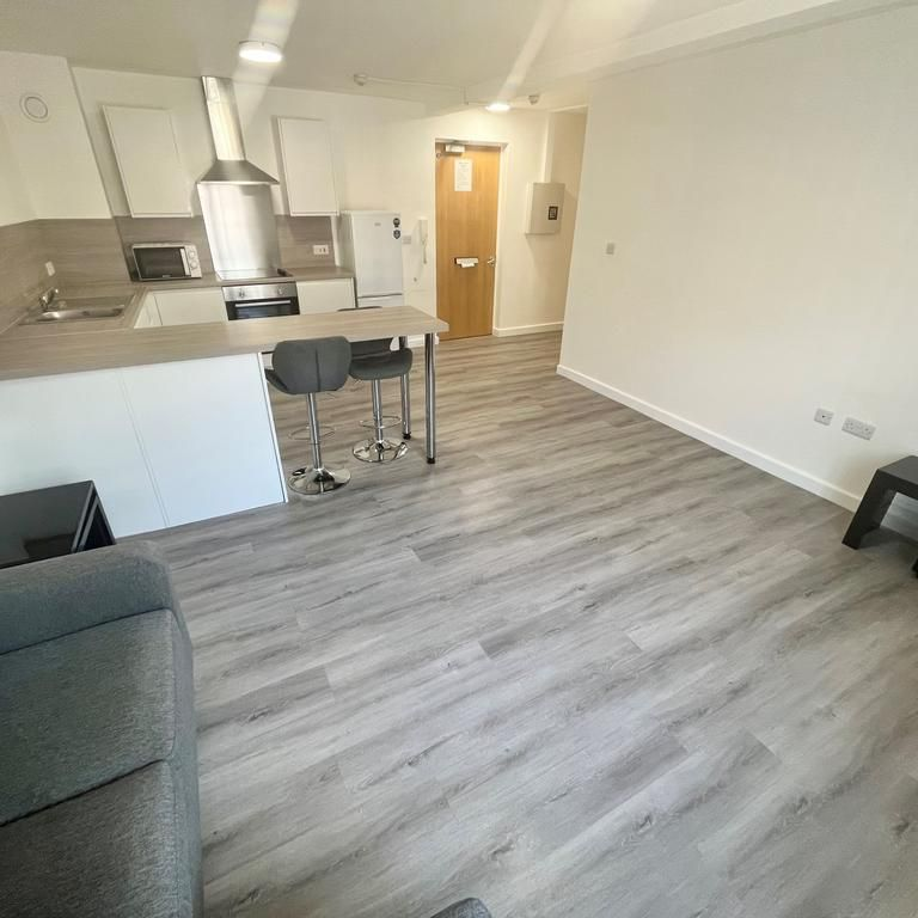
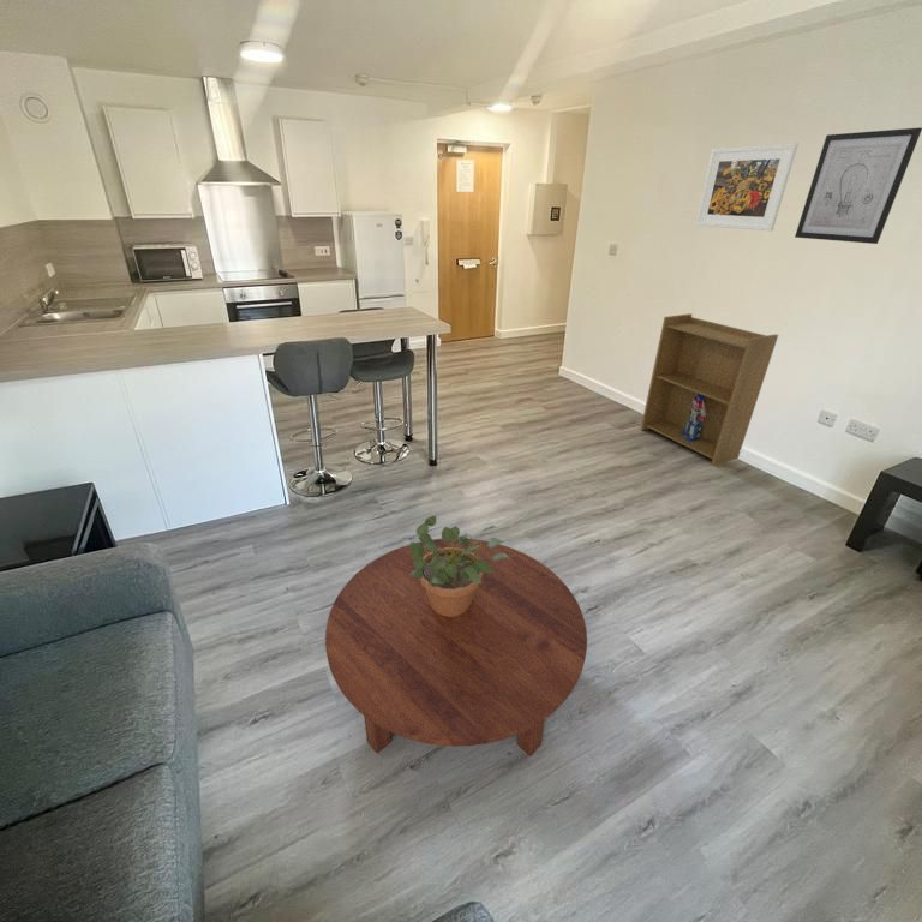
+ wall art [794,126,922,245]
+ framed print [694,142,800,232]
+ coffee table [324,538,588,758]
+ bookshelf [640,312,779,467]
+ potted plant [409,514,509,617]
